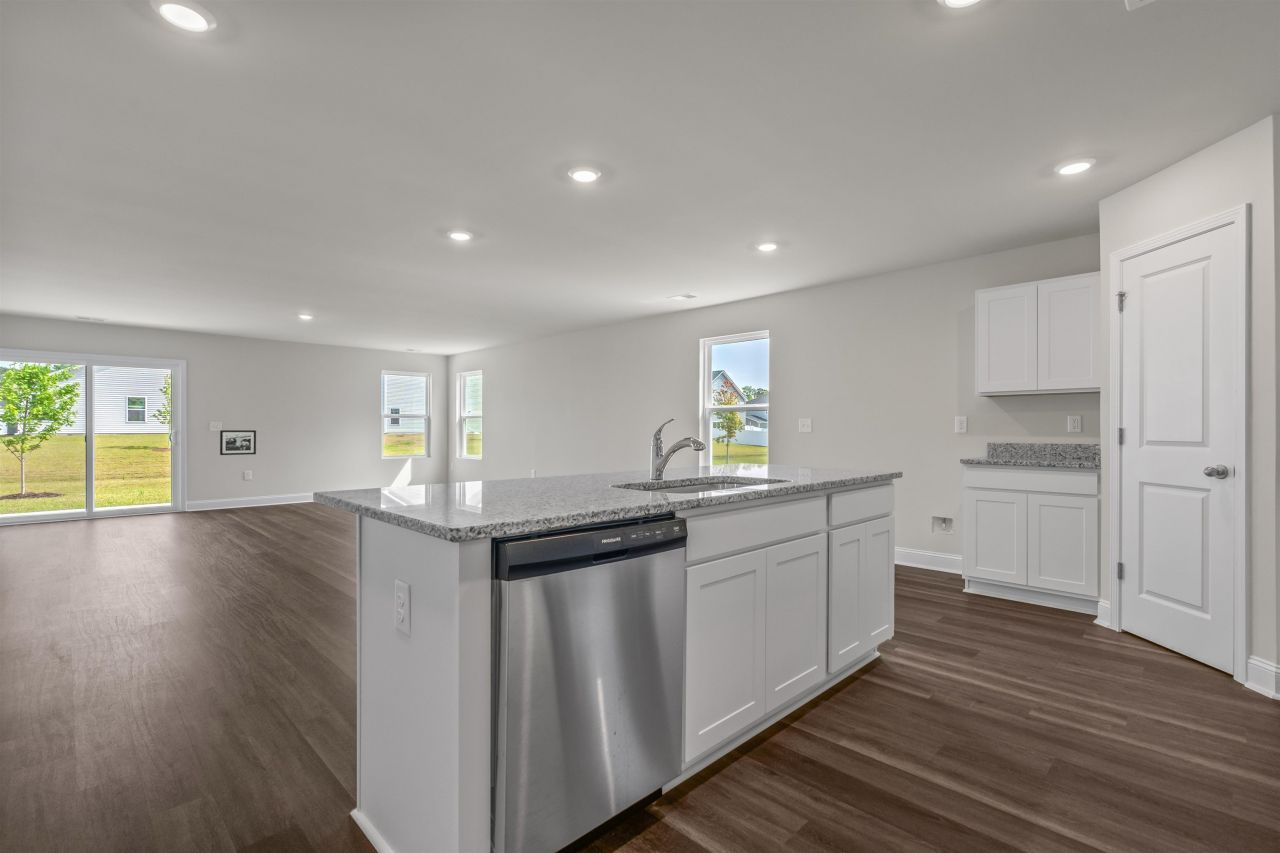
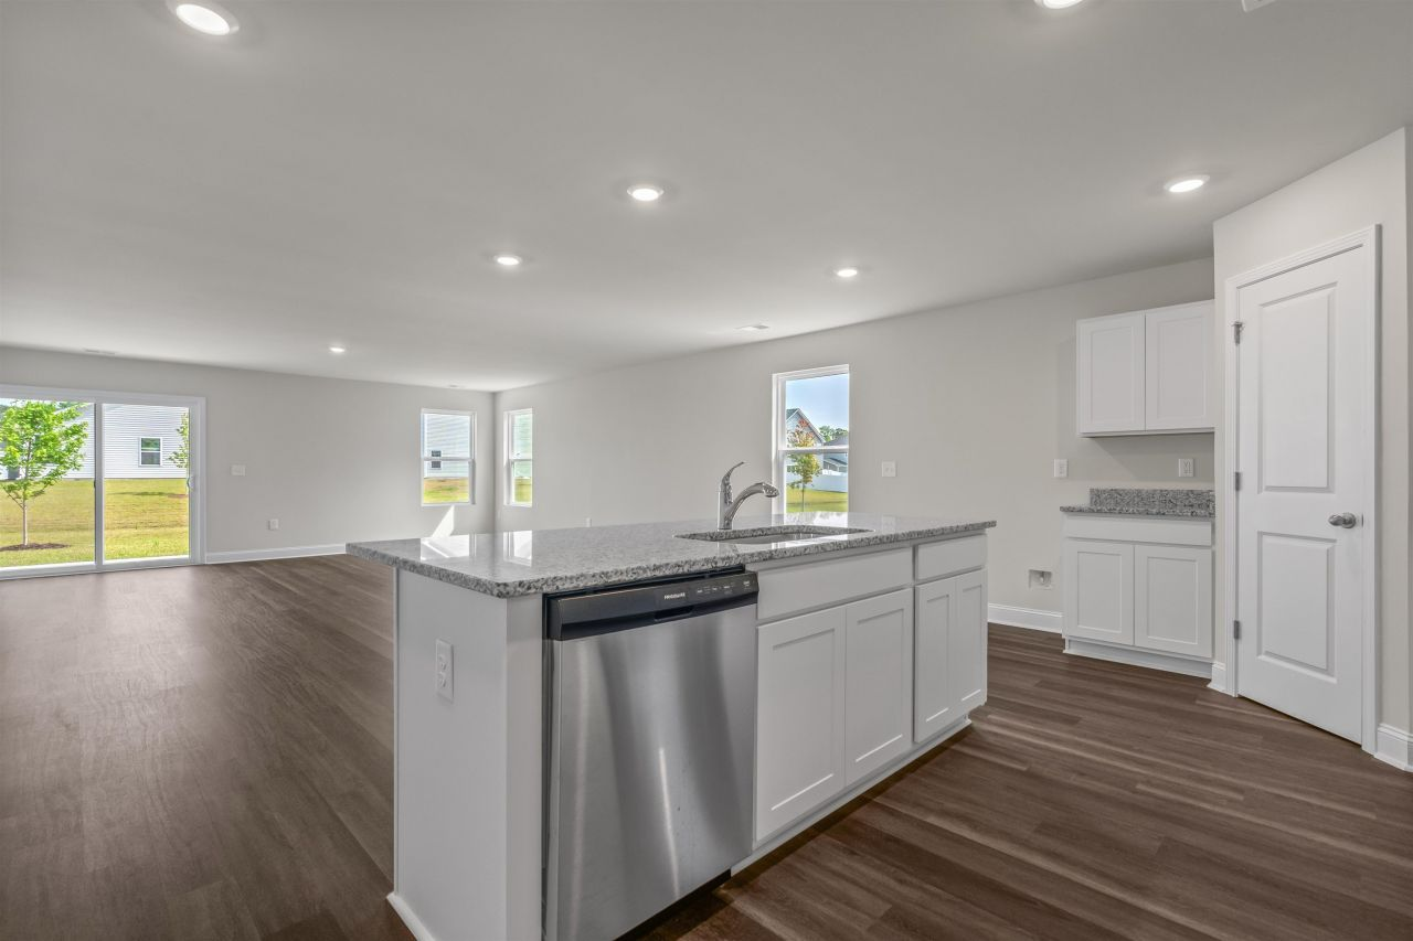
- picture frame [219,429,257,456]
